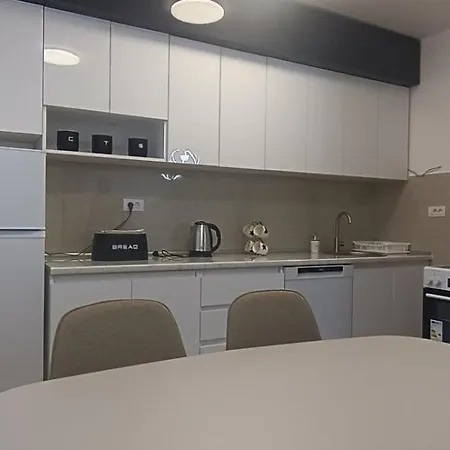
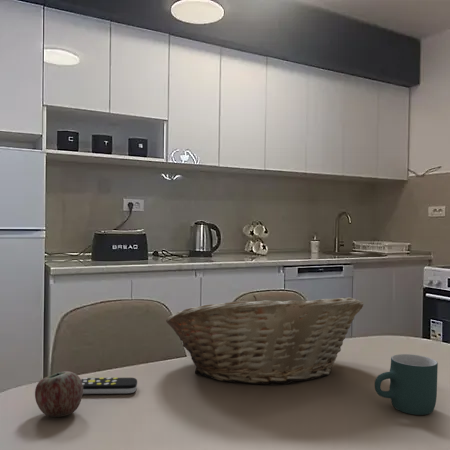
+ fruit basket [165,295,364,385]
+ remote control [81,376,138,395]
+ mug [374,353,439,416]
+ apple [34,370,84,418]
